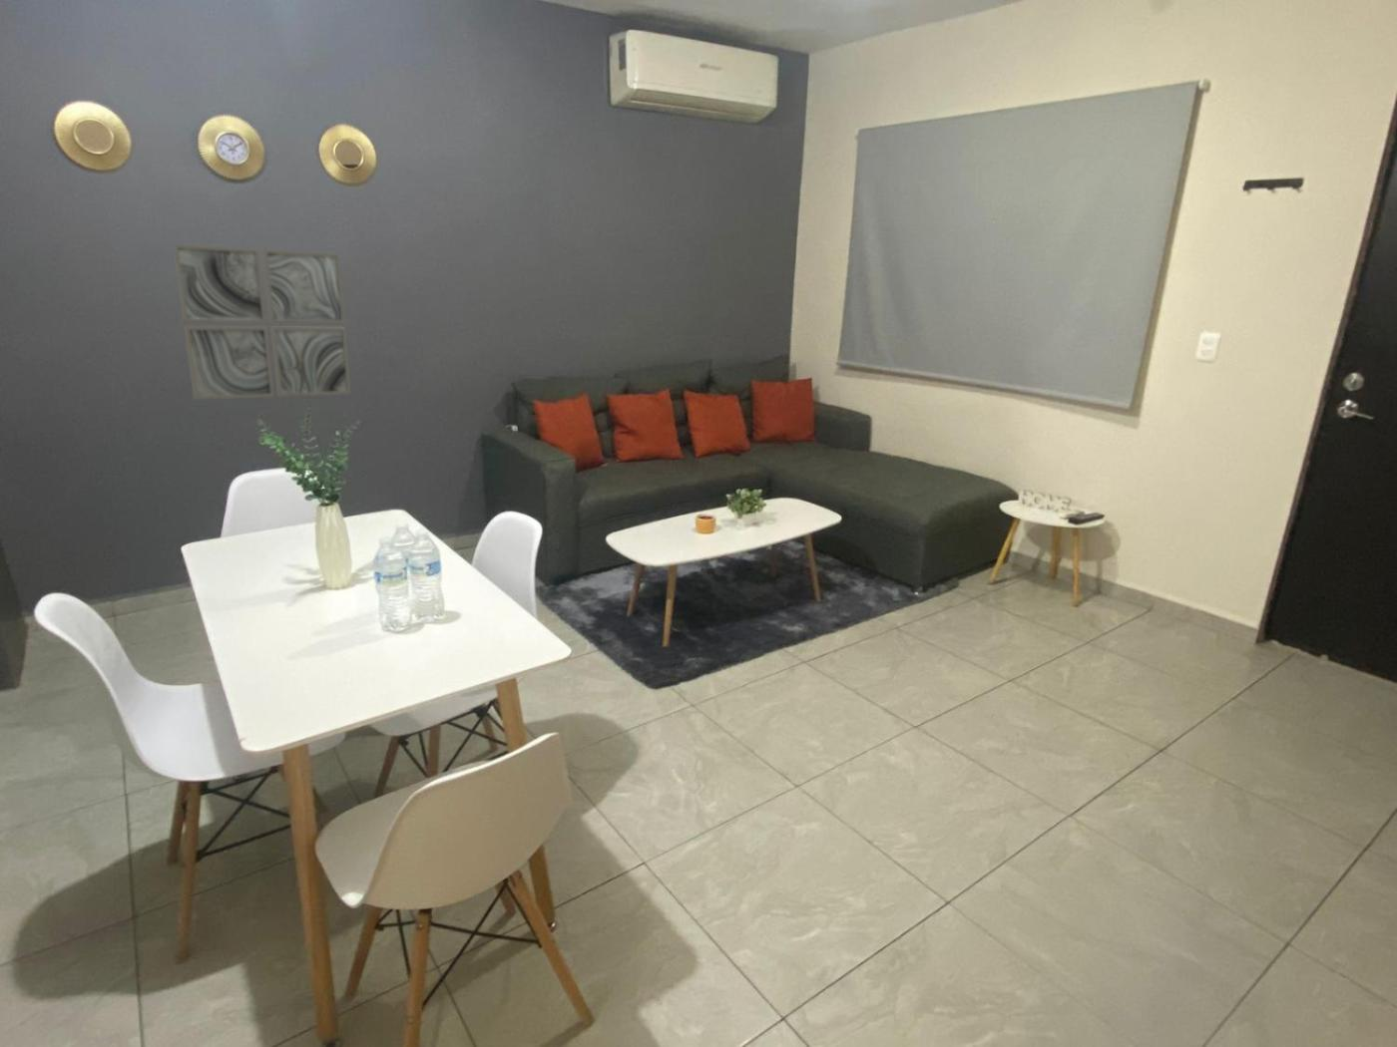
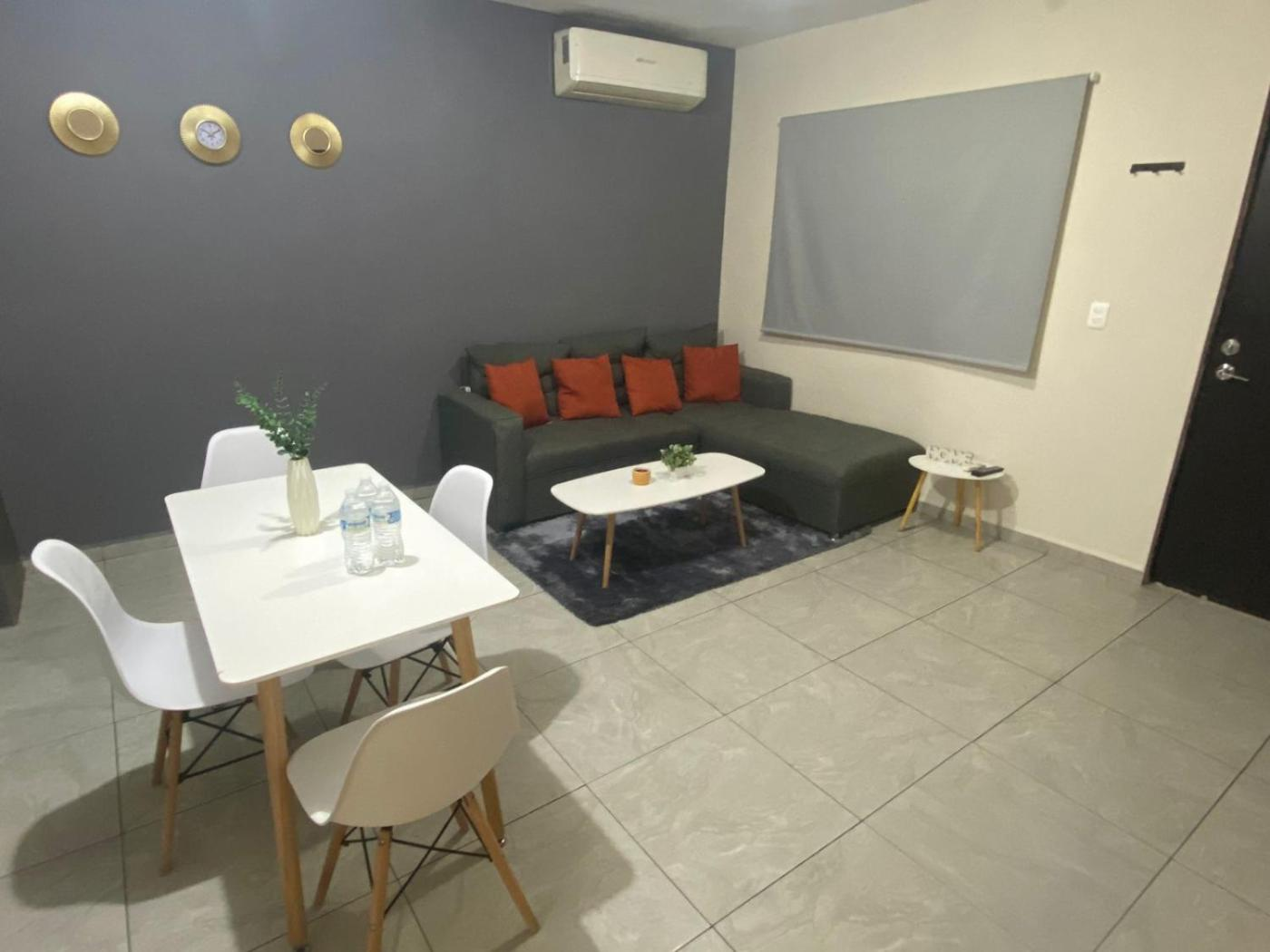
- wall art [173,243,351,400]
